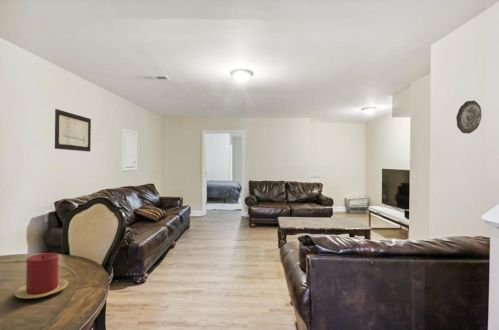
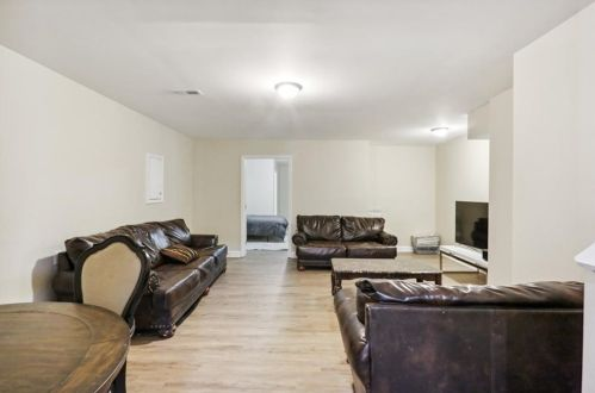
- wall art [54,108,92,153]
- candle [14,252,69,299]
- decorative plate [455,100,482,134]
